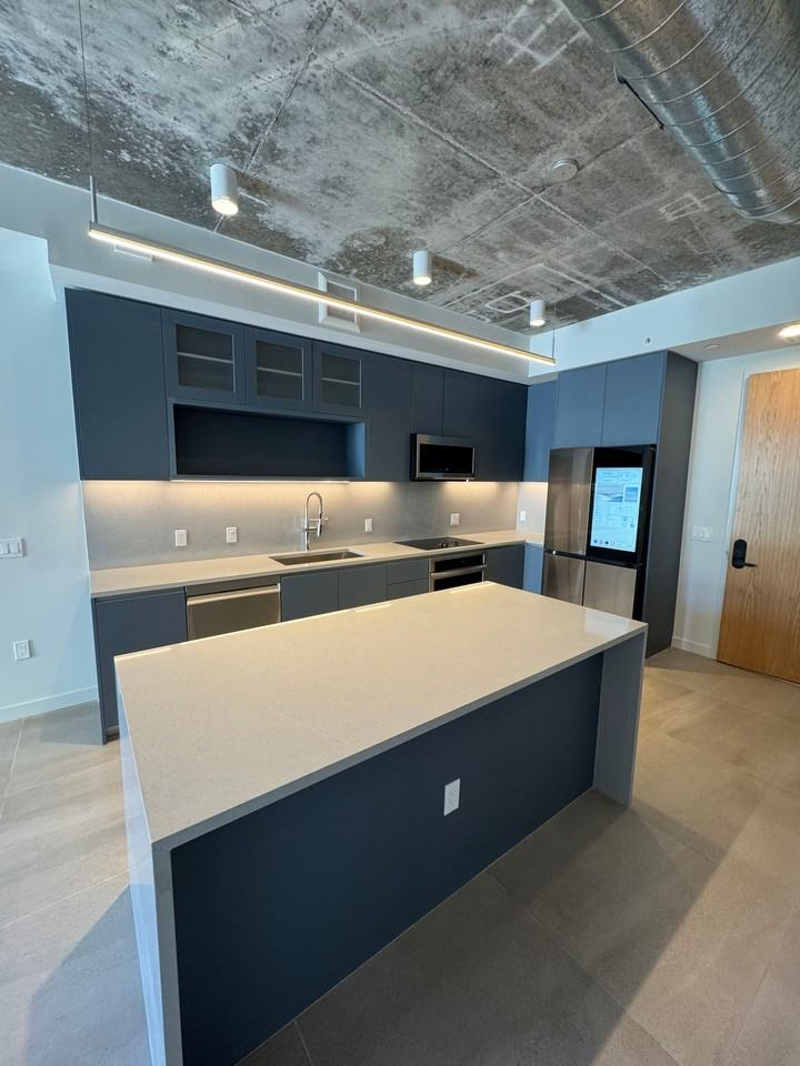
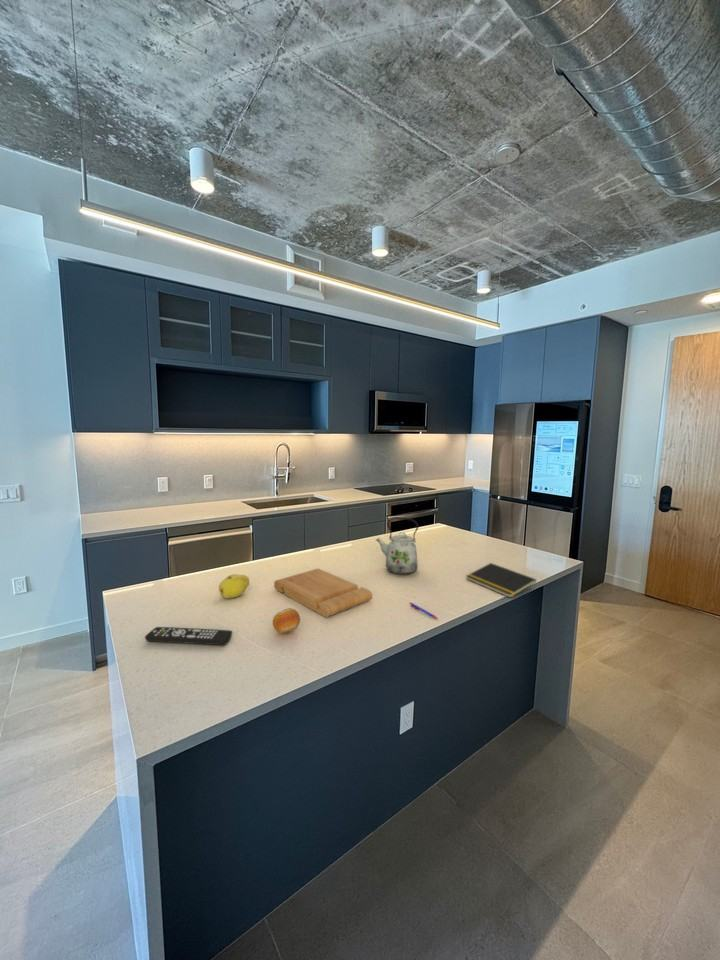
+ notepad [465,562,537,599]
+ pen [408,602,439,620]
+ cutting board [273,568,373,618]
+ fruit [272,607,301,634]
+ kettle [375,516,419,575]
+ fruit [218,573,250,599]
+ remote control [144,626,233,646]
